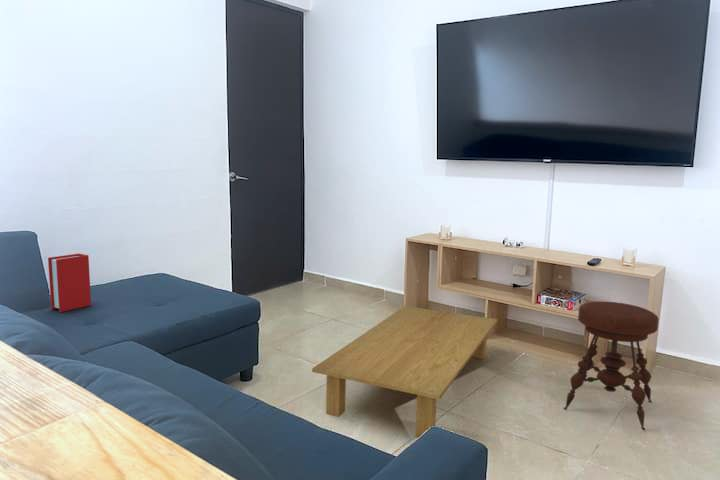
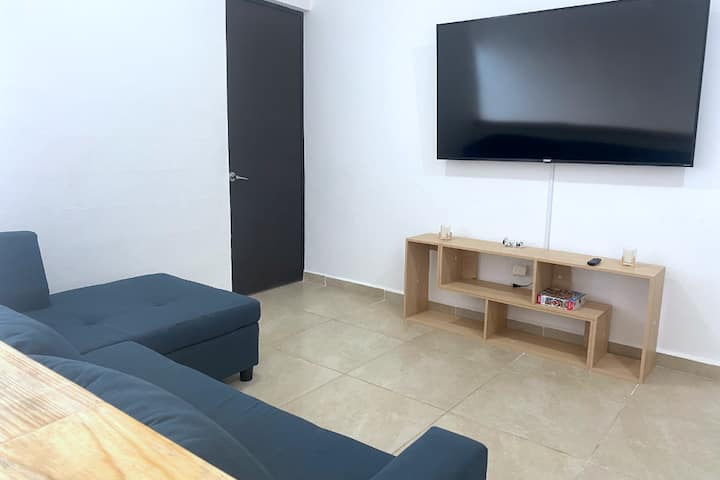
- stool [563,301,660,431]
- book [47,252,92,313]
- coffee table [311,305,498,438]
